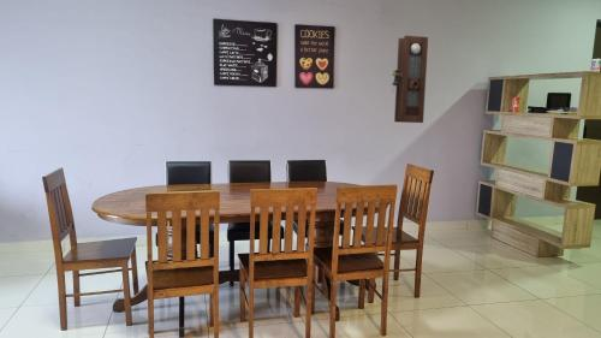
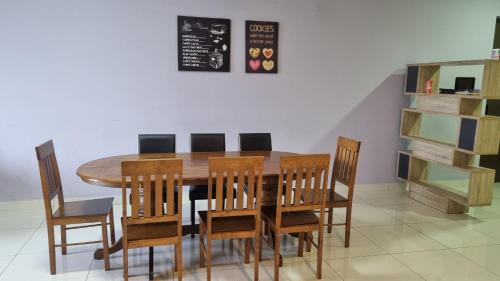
- pendulum clock [391,35,429,124]
